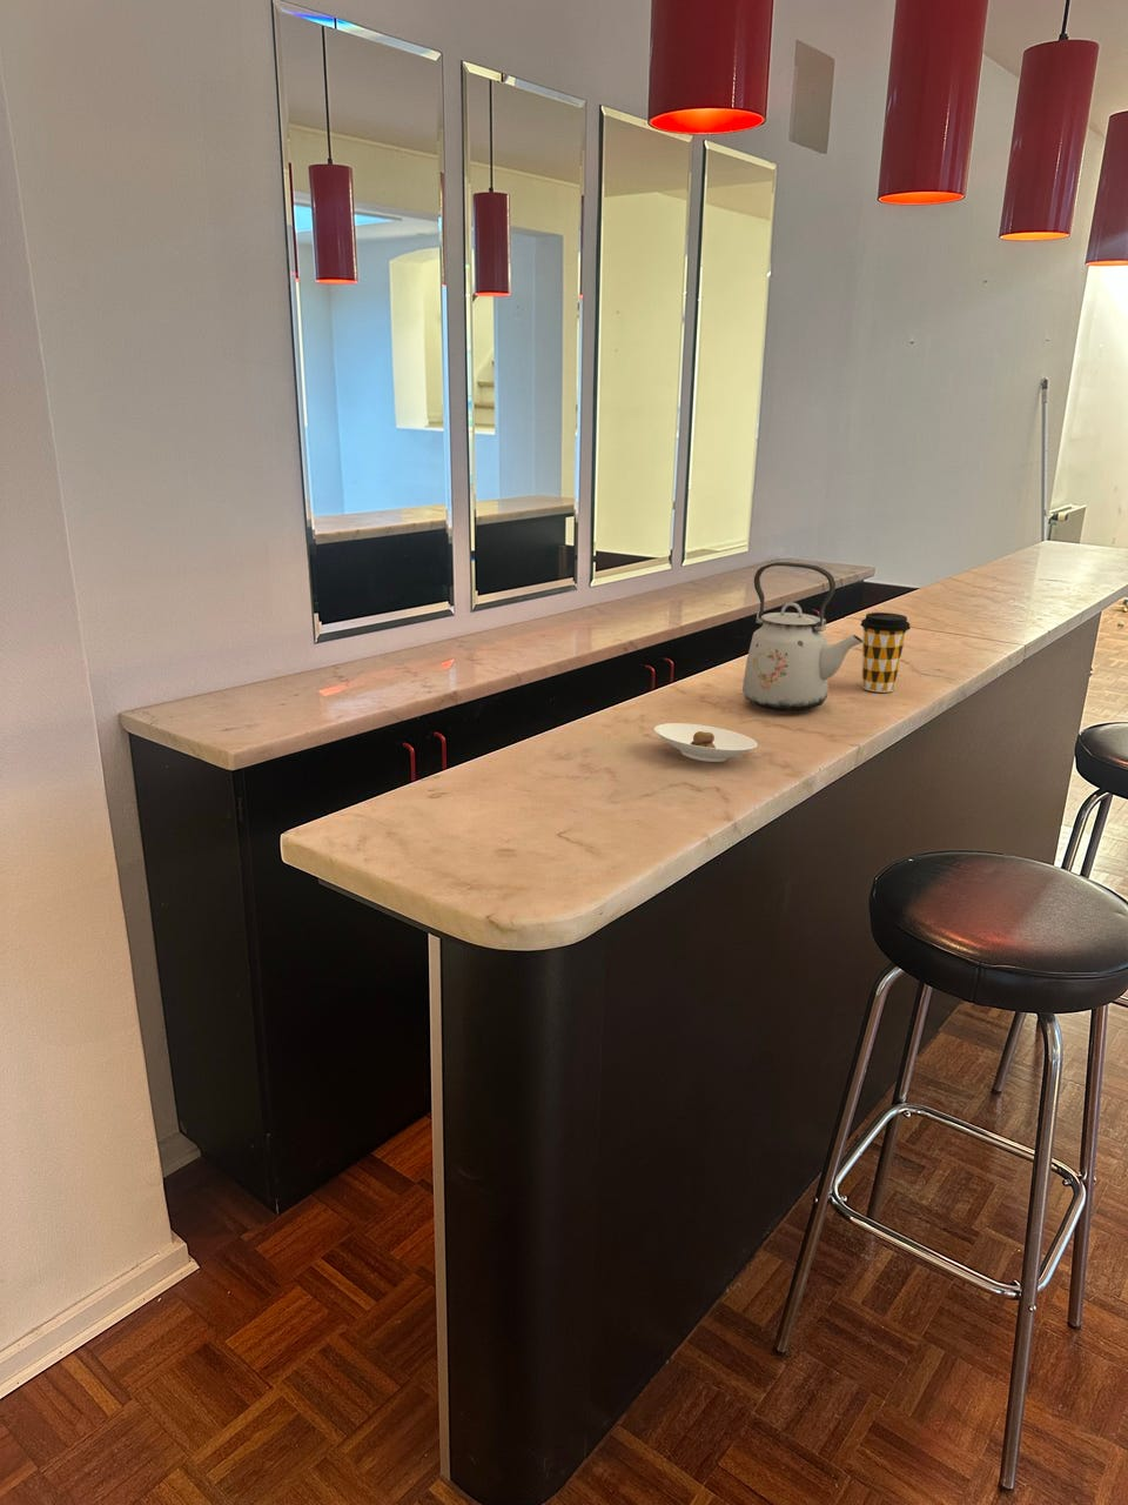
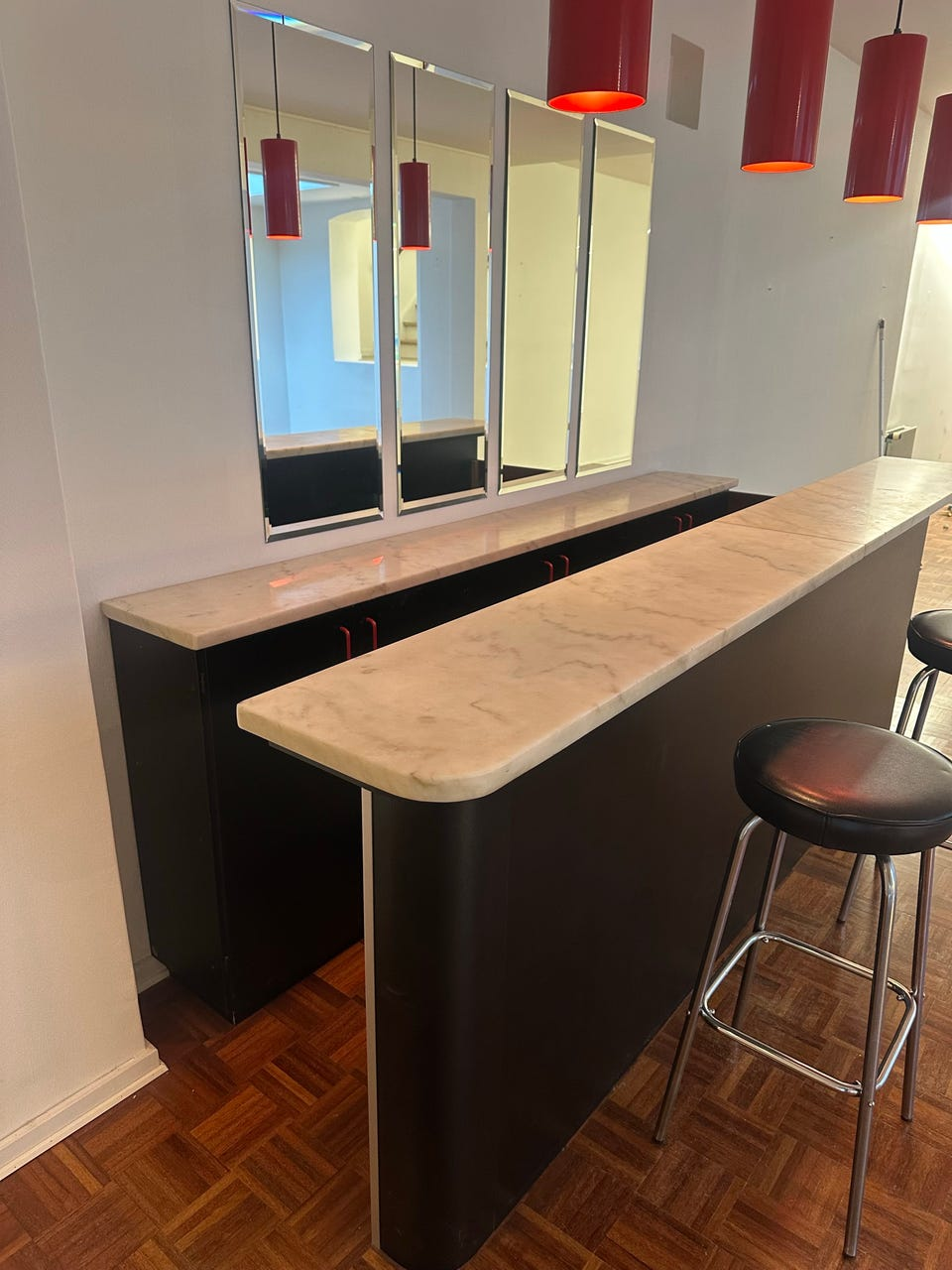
- coffee cup [860,611,912,693]
- kettle [742,561,864,712]
- saucer [653,722,758,763]
